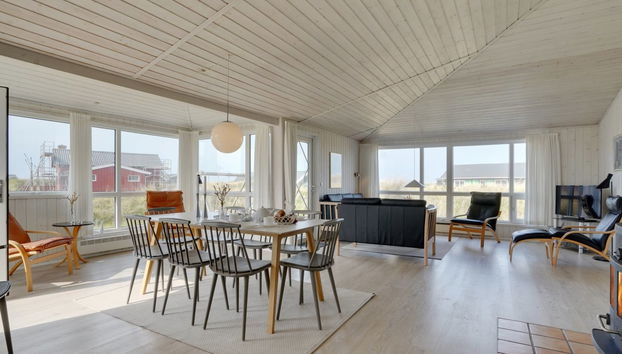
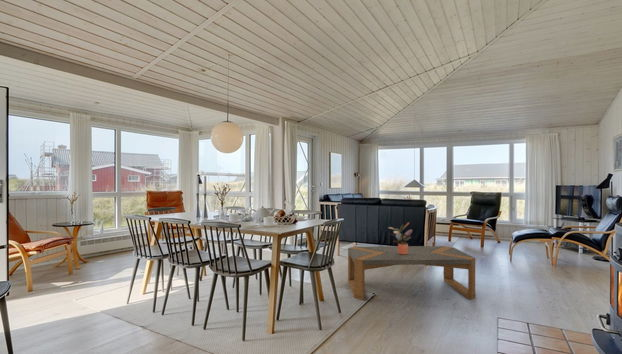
+ potted plant [388,222,413,254]
+ coffee table [347,245,476,301]
